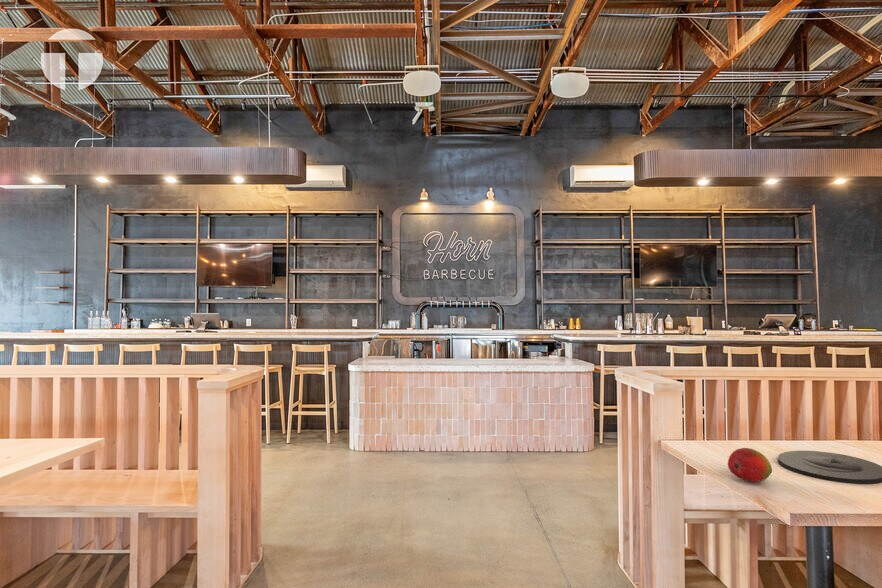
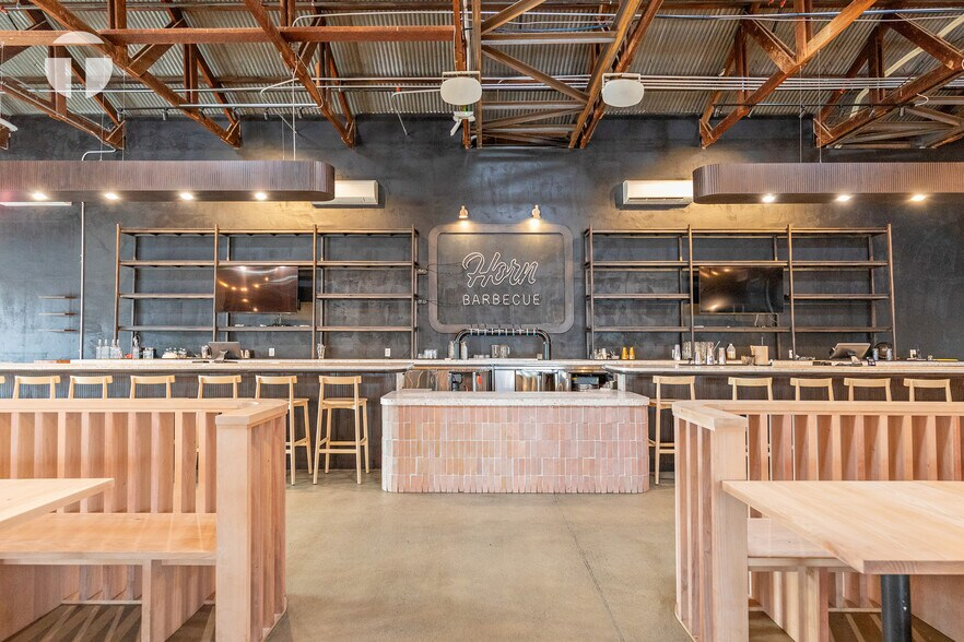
- plate [777,450,882,485]
- fruit [727,447,773,483]
